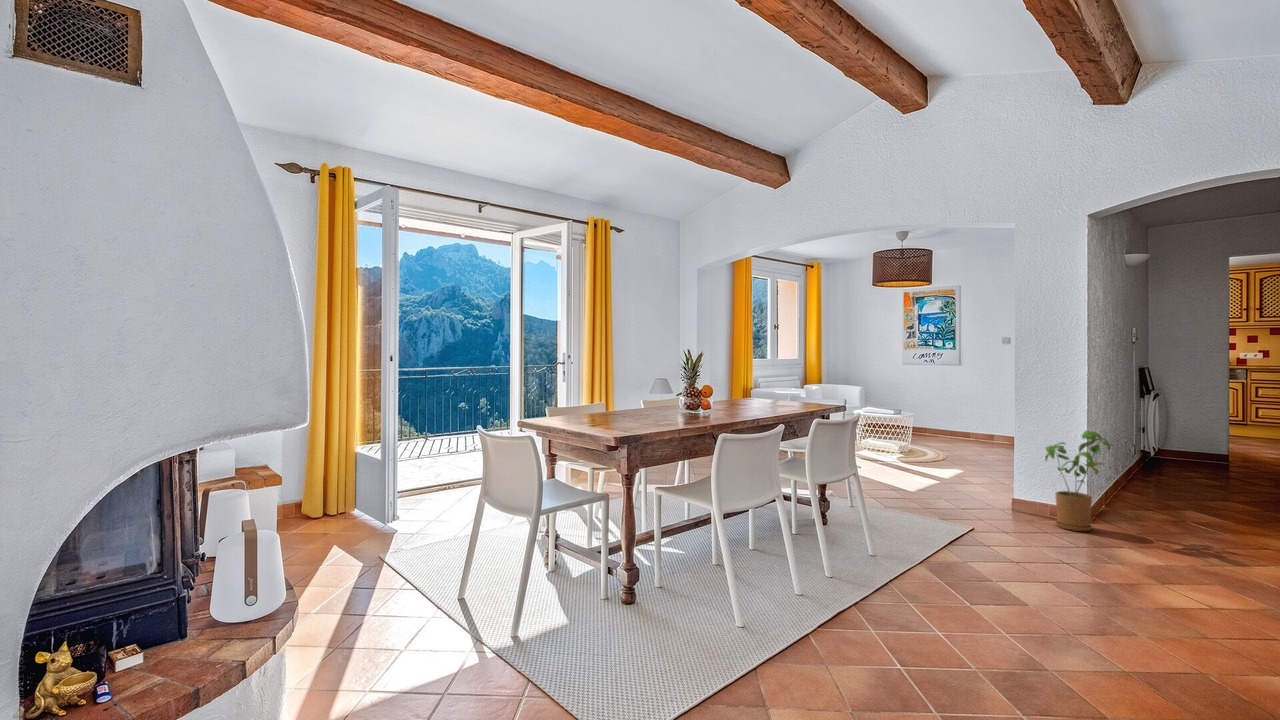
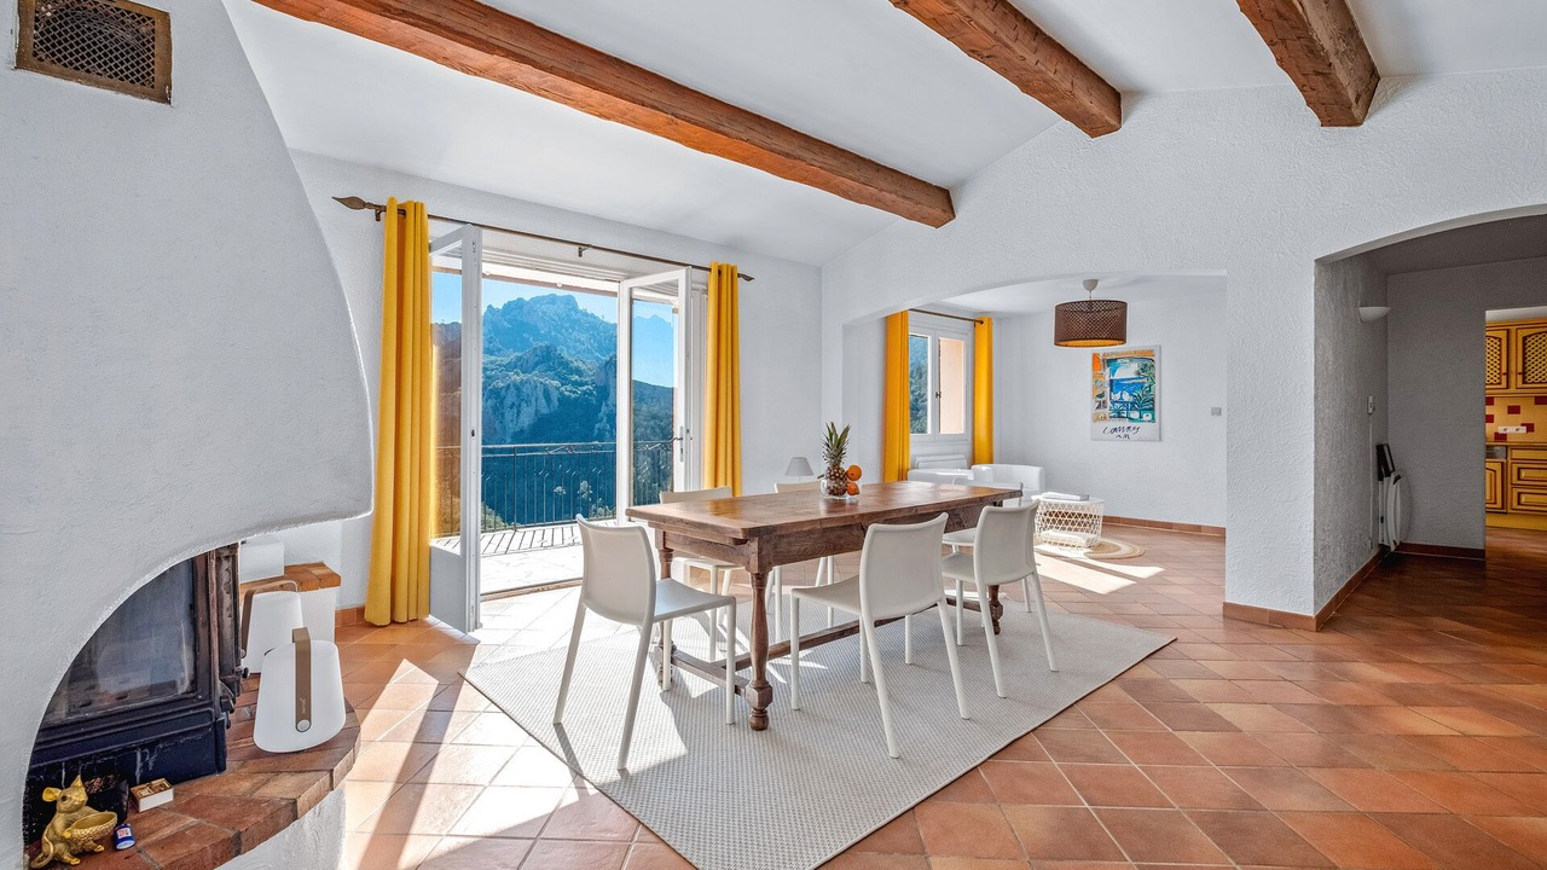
- house plant [1044,430,1114,532]
